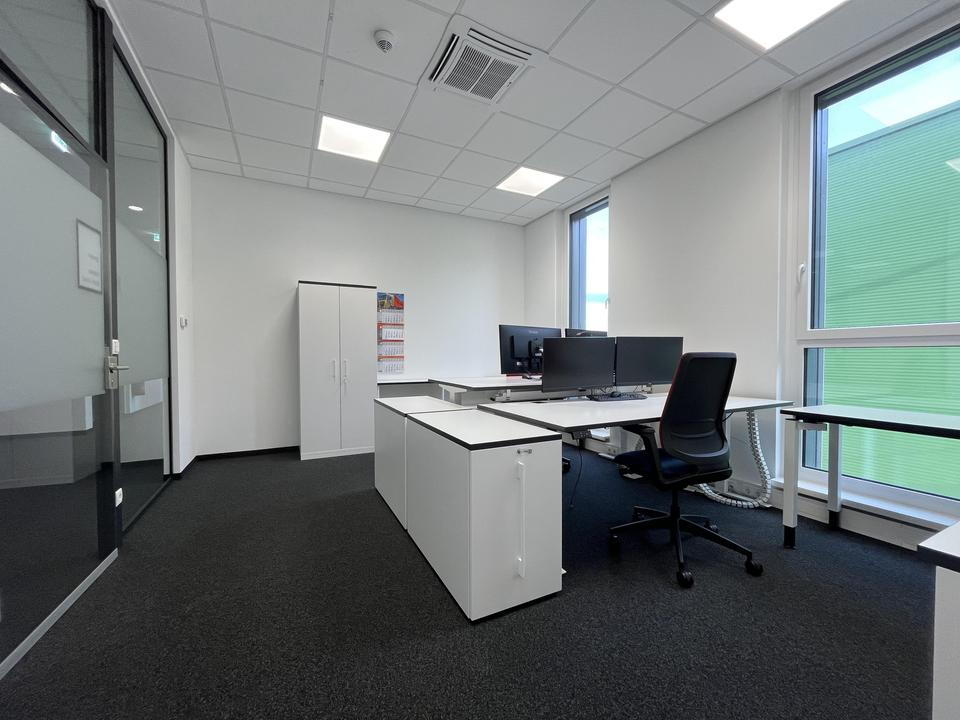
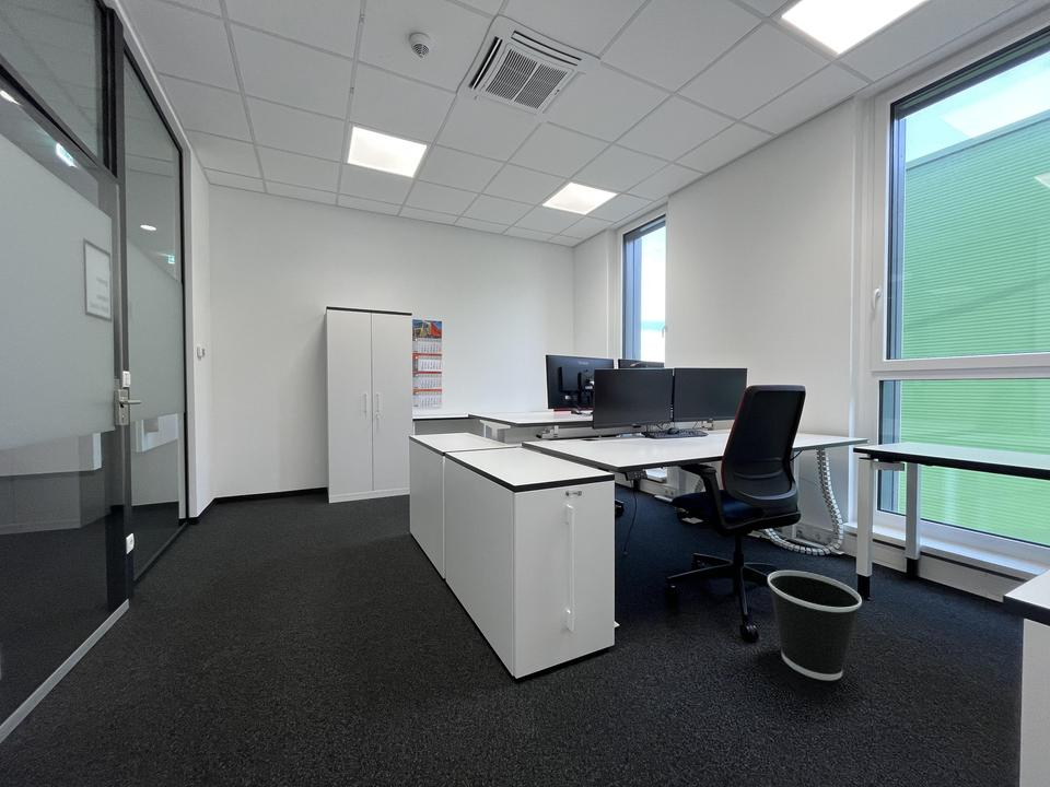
+ wastebasket [767,569,863,681]
